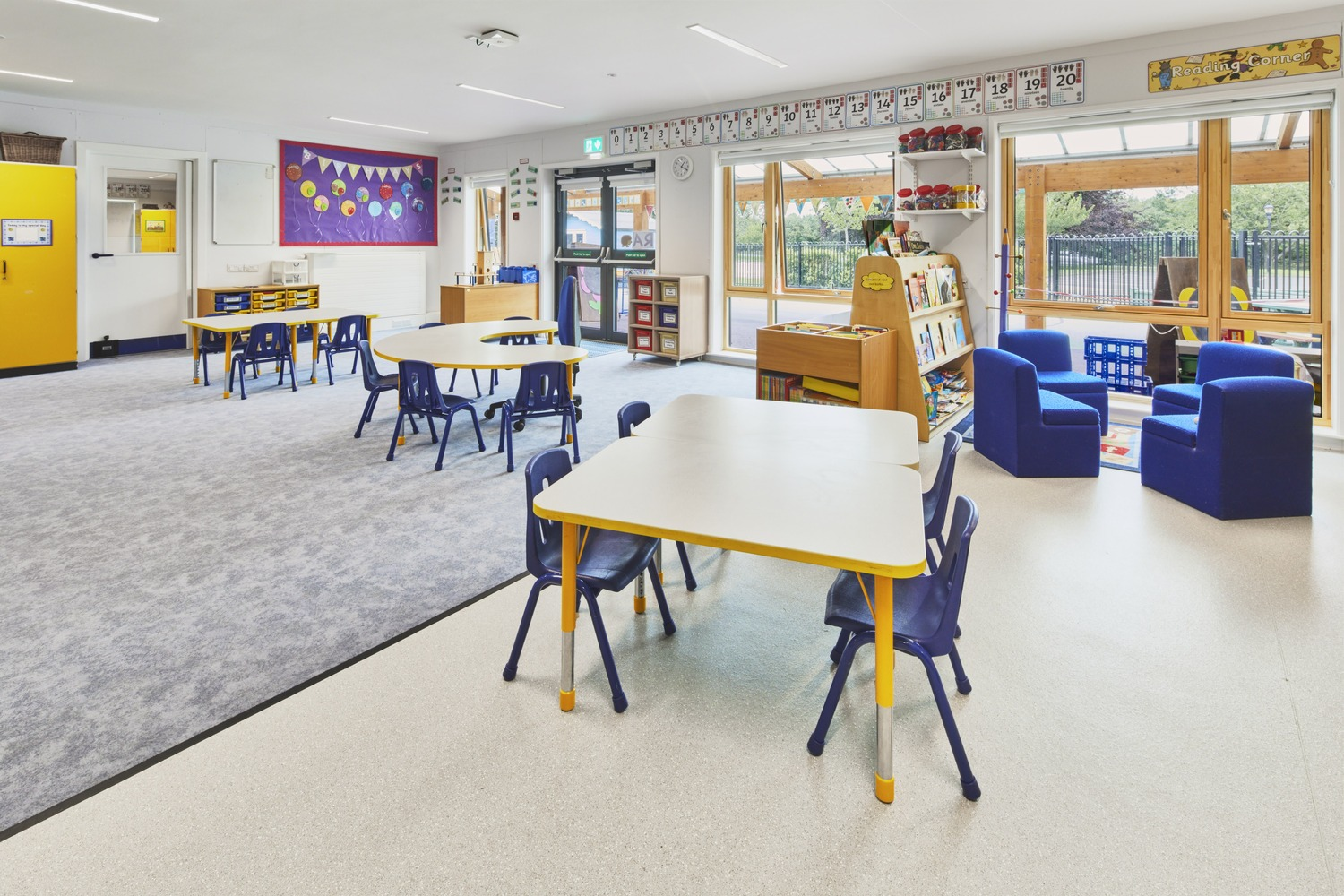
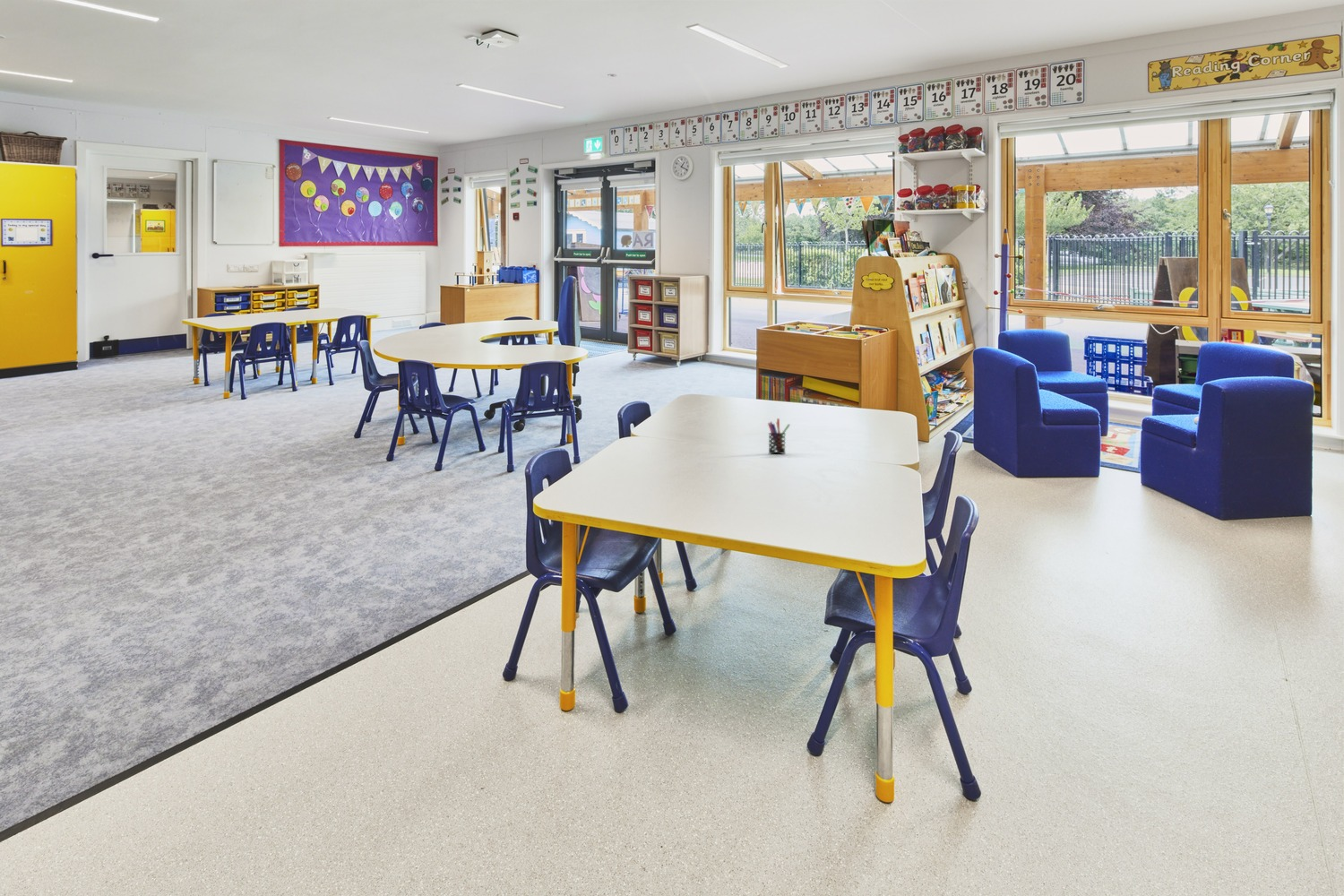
+ pen holder [767,418,791,454]
